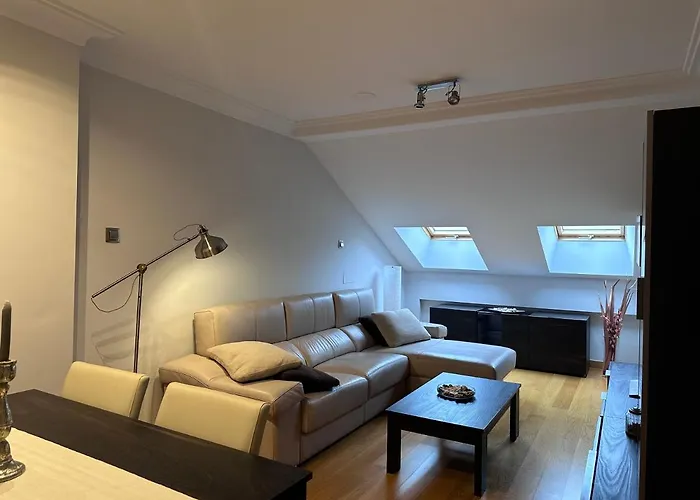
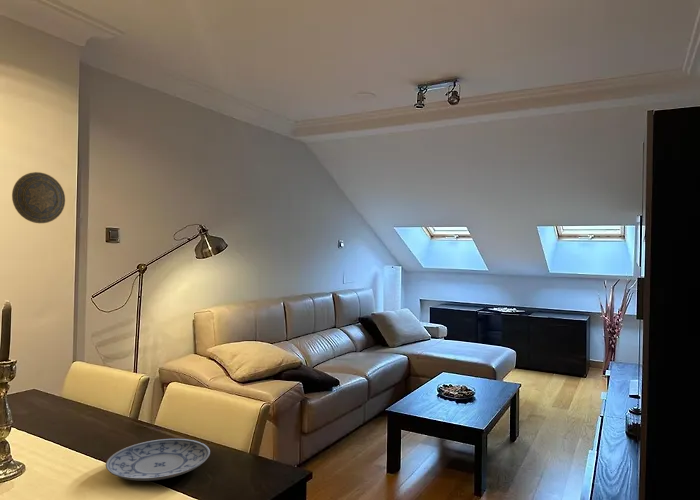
+ decorative plate [11,171,66,224]
+ plate [105,438,211,482]
